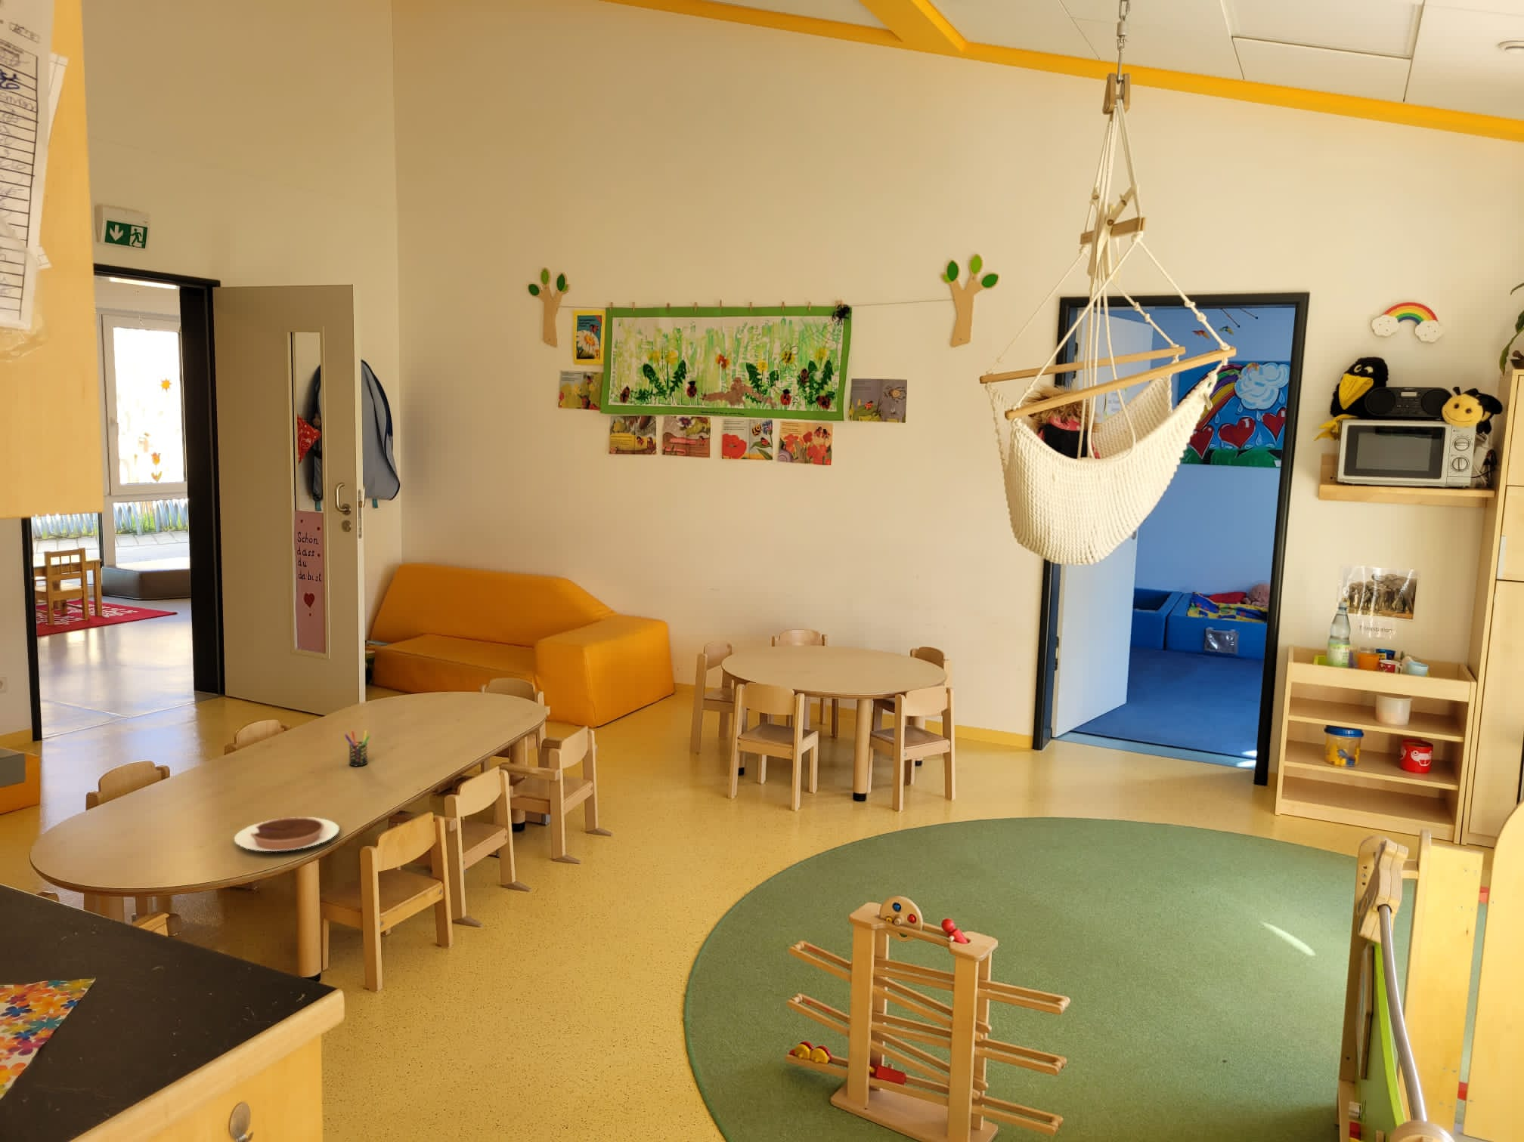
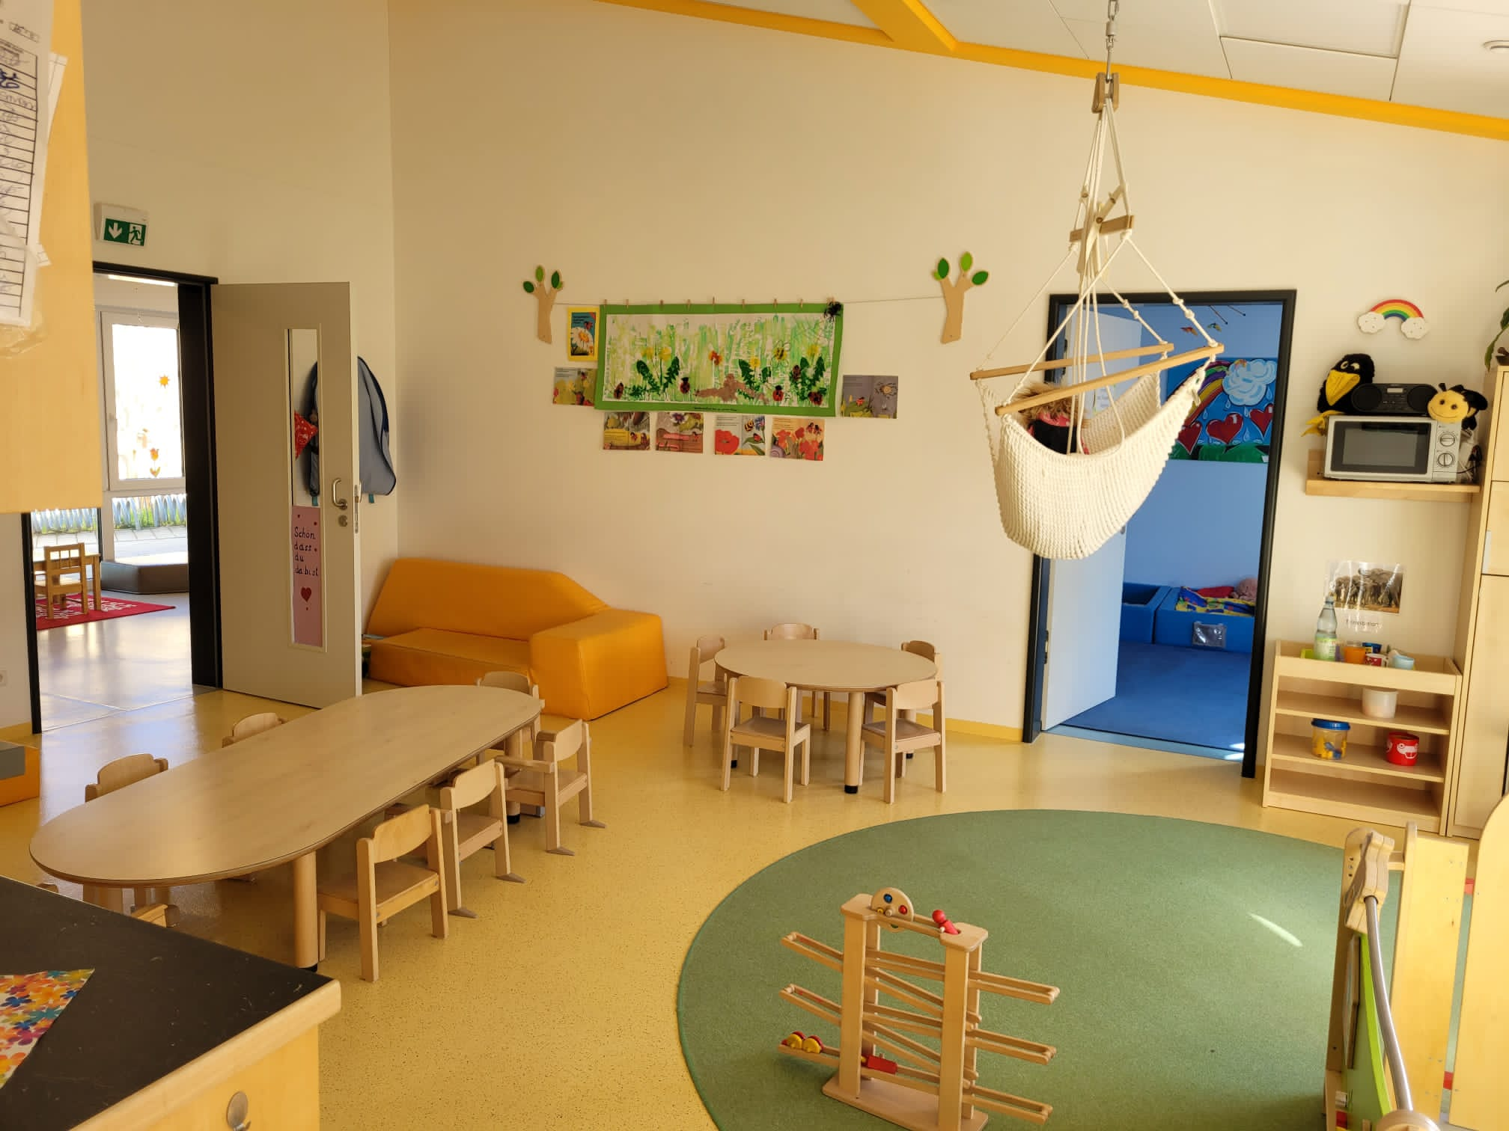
- pen holder [344,729,371,767]
- chocolate tart [234,817,340,852]
